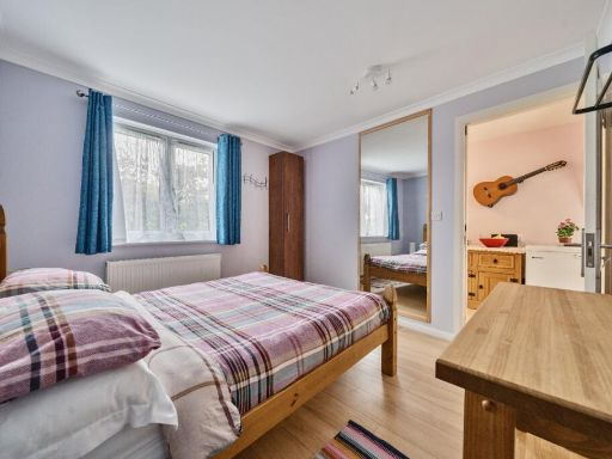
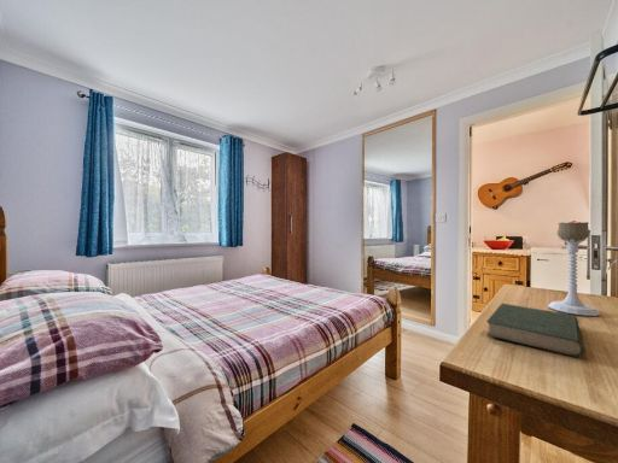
+ book [485,303,584,358]
+ candle holder [547,221,601,317]
